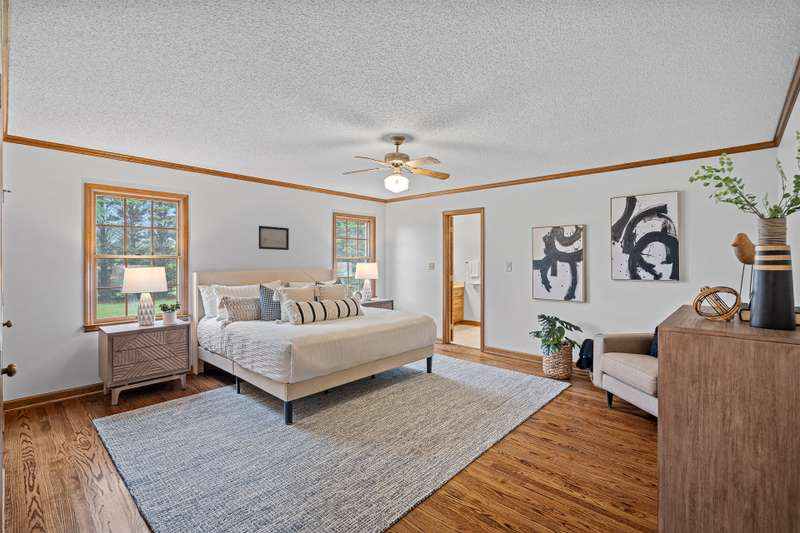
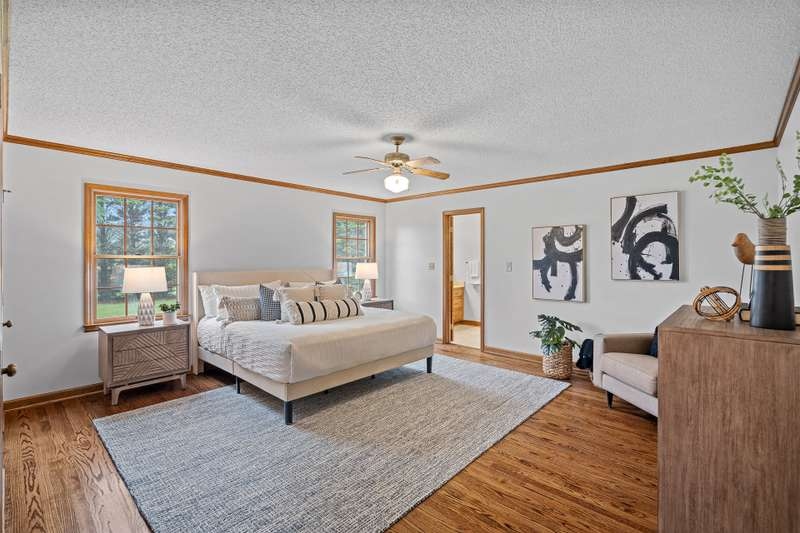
- wall art [258,225,290,251]
